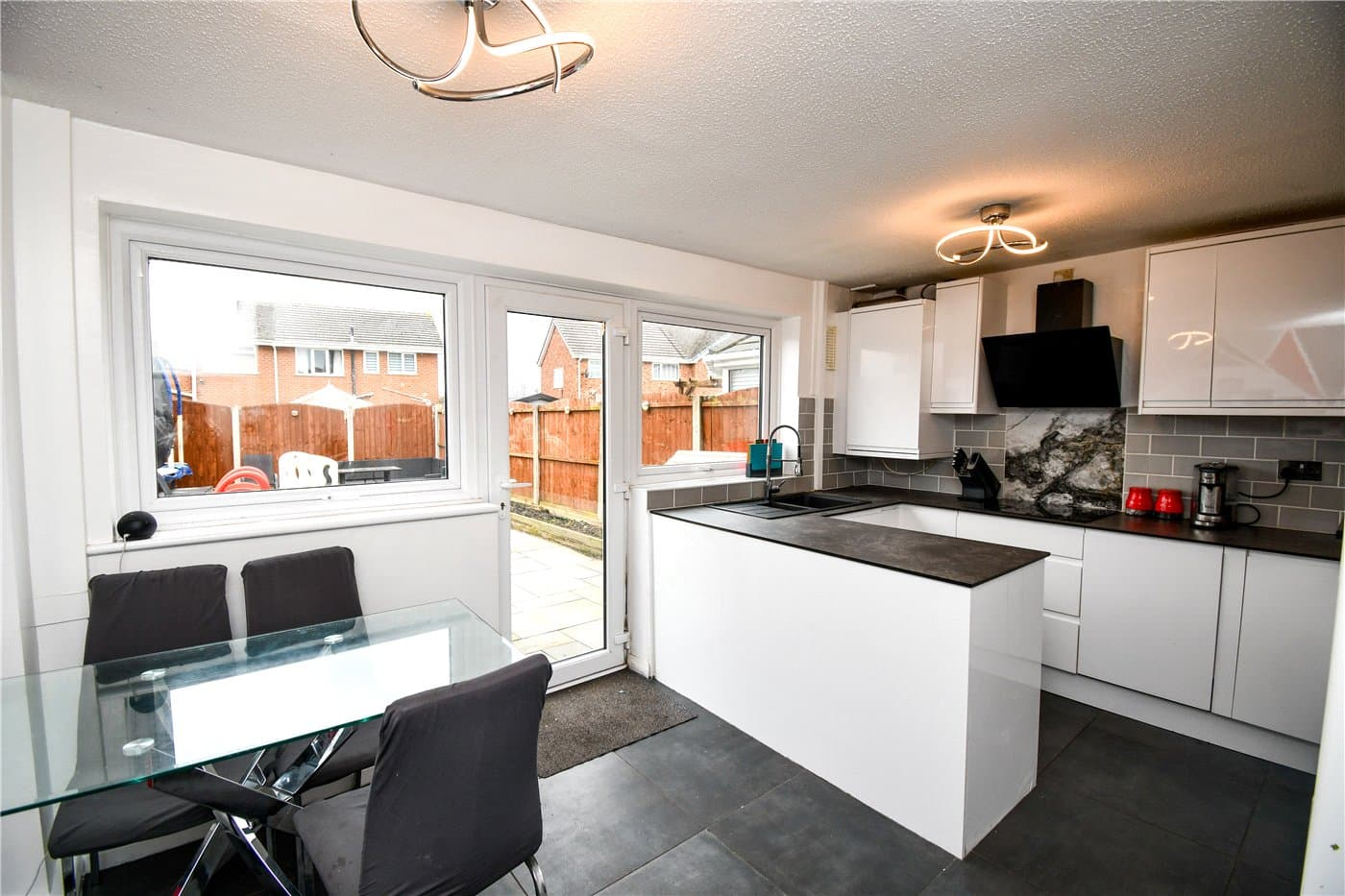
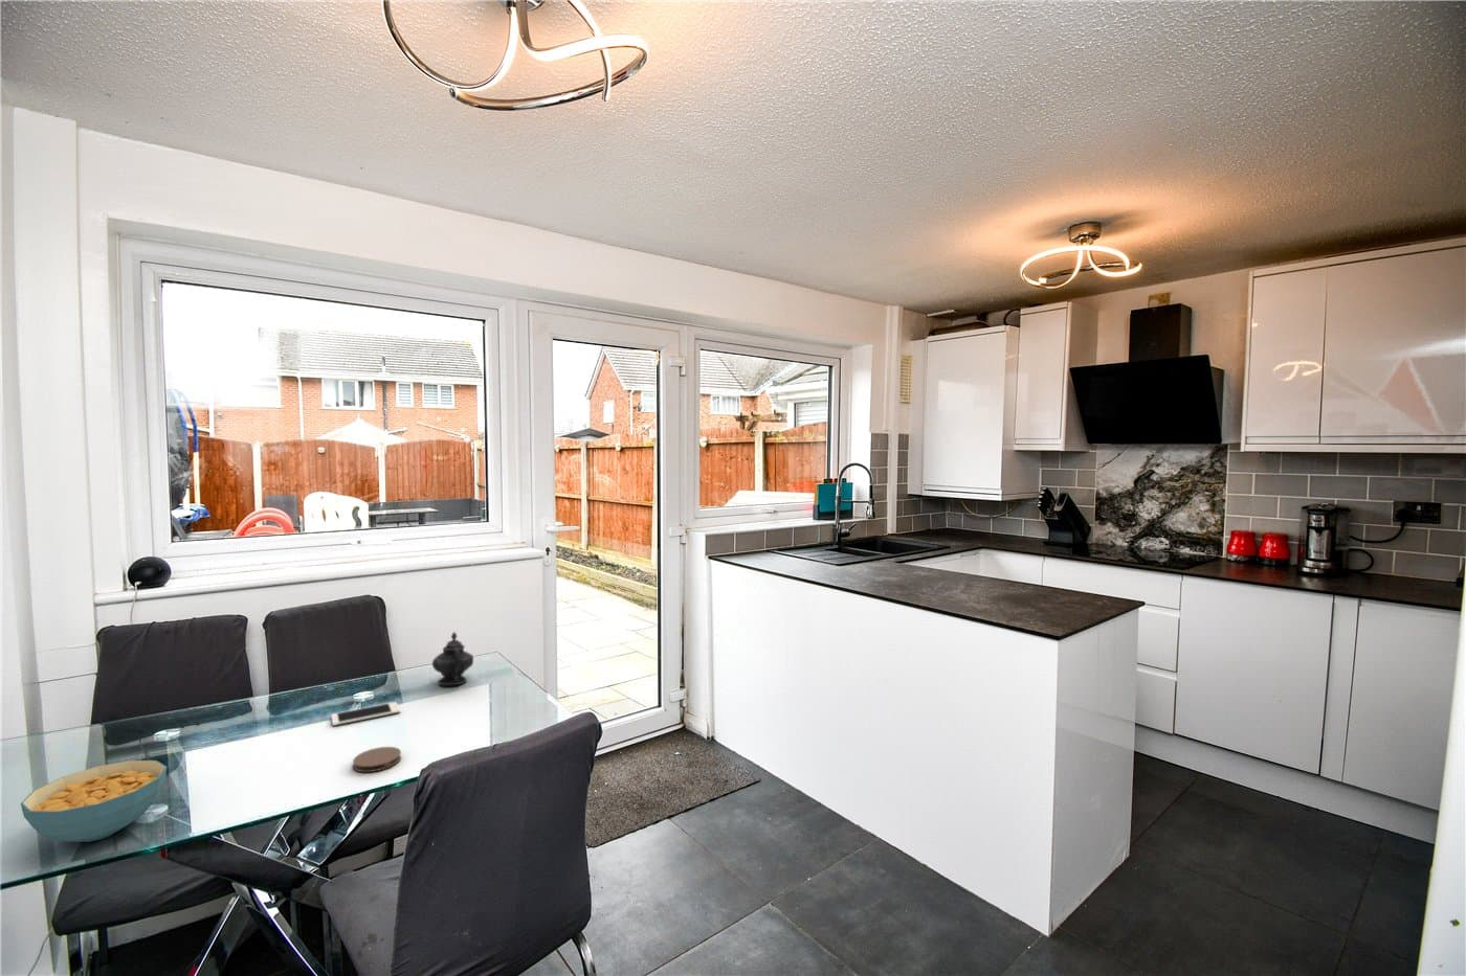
+ cereal bowl [20,759,168,843]
+ cell phone [330,700,401,727]
+ coaster [352,746,402,773]
+ teapot [432,631,474,686]
